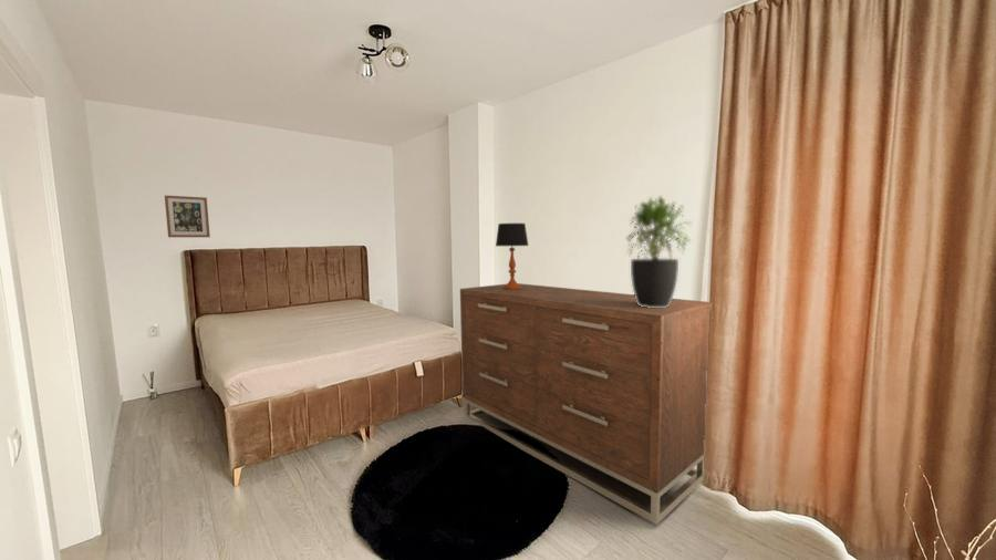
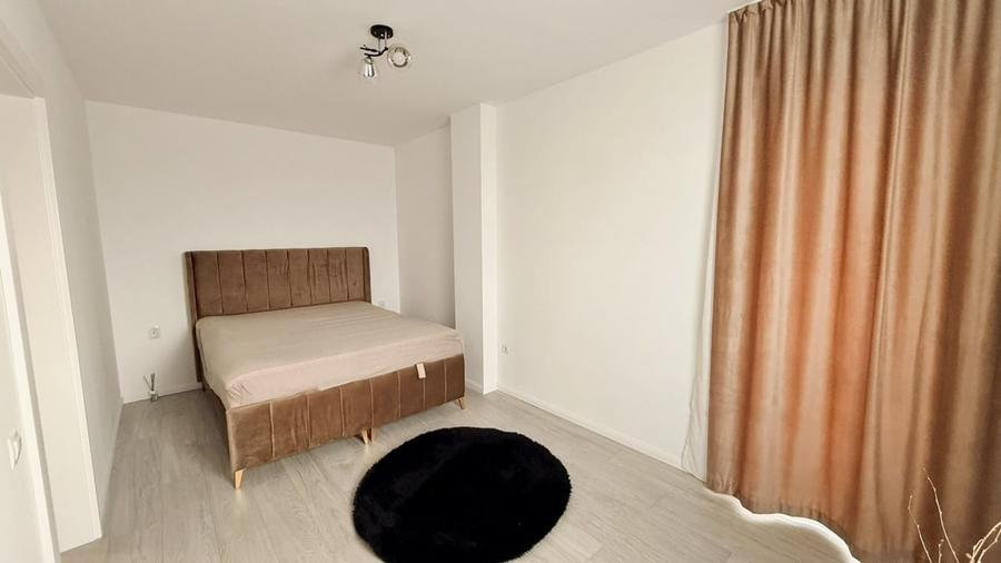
- wall art [164,195,211,238]
- table lamp [495,222,529,290]
- dresser [459,282,713,526]
- potted plant [624,195,694,308]
